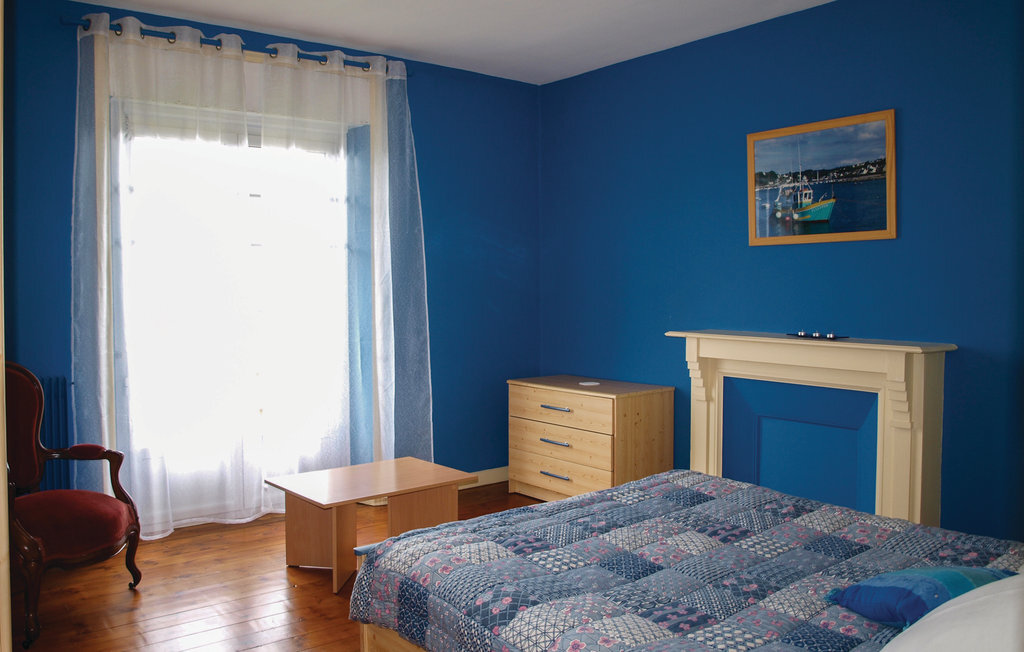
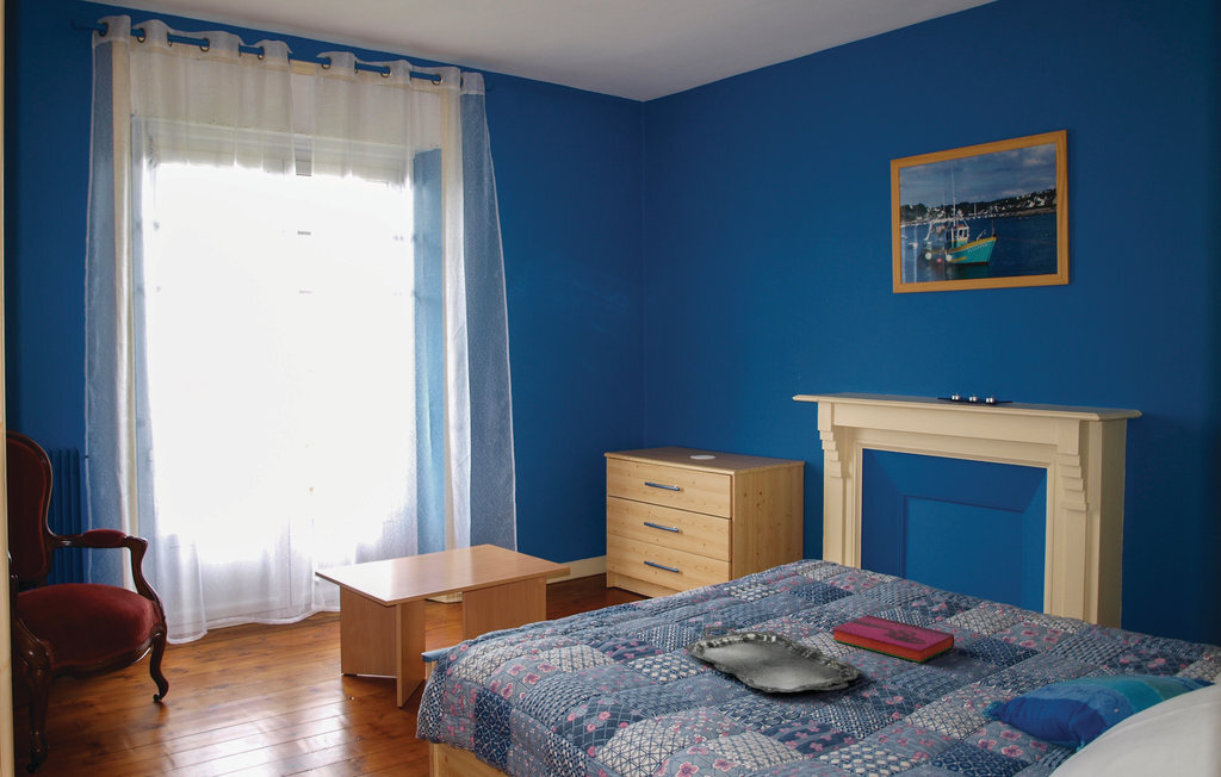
+ hardback book [831,614,955,664]
+ serving tray [682,626,864,694]
